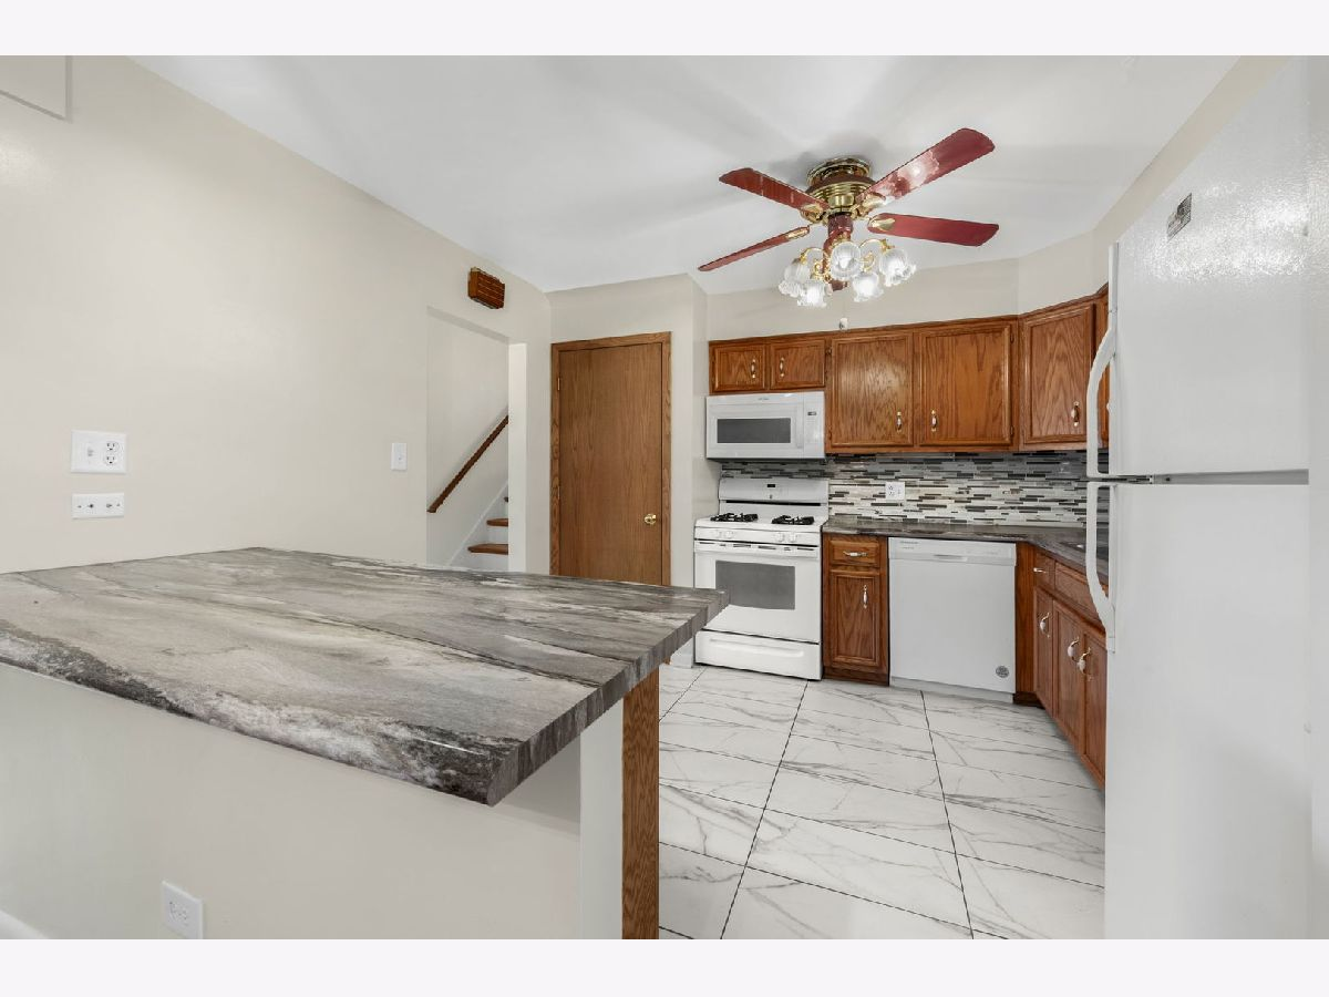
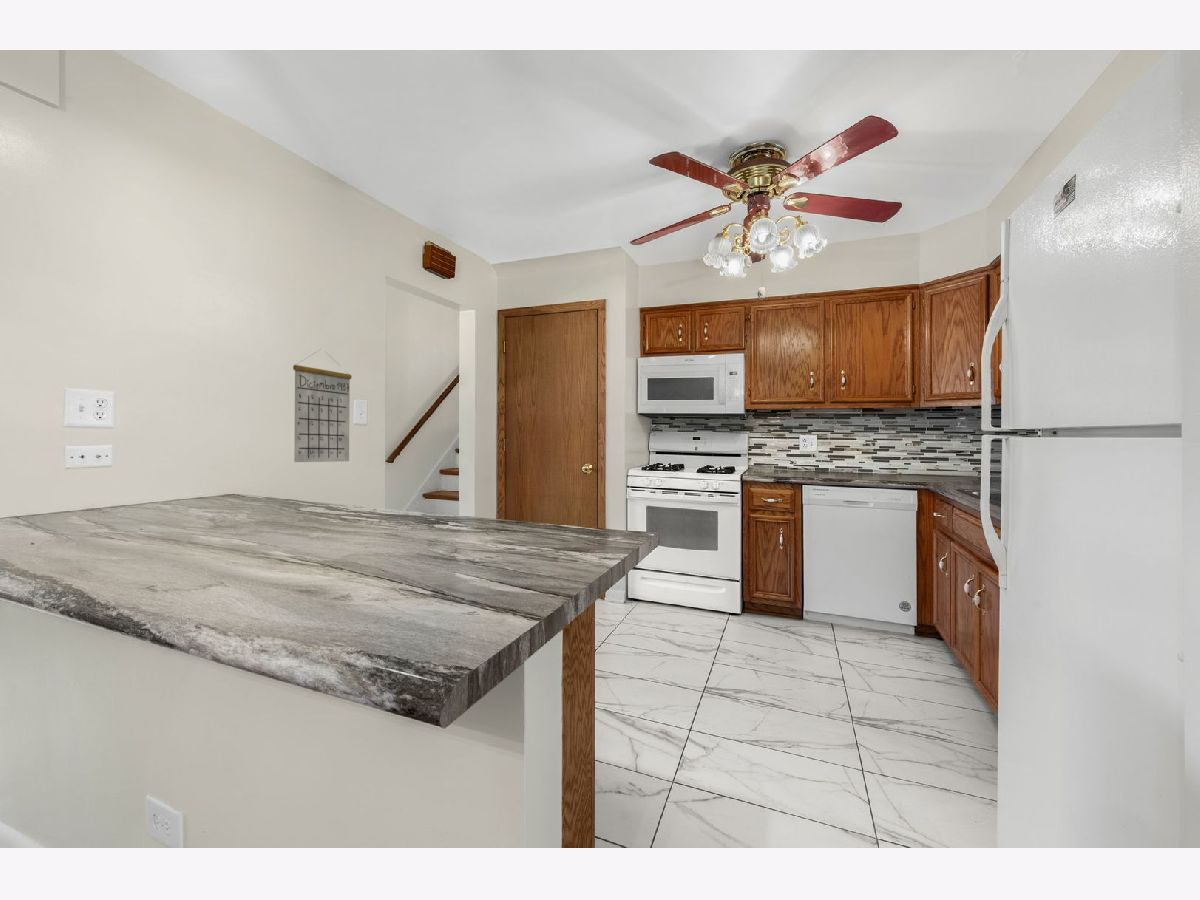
+ calendar [292,349,353,463]
